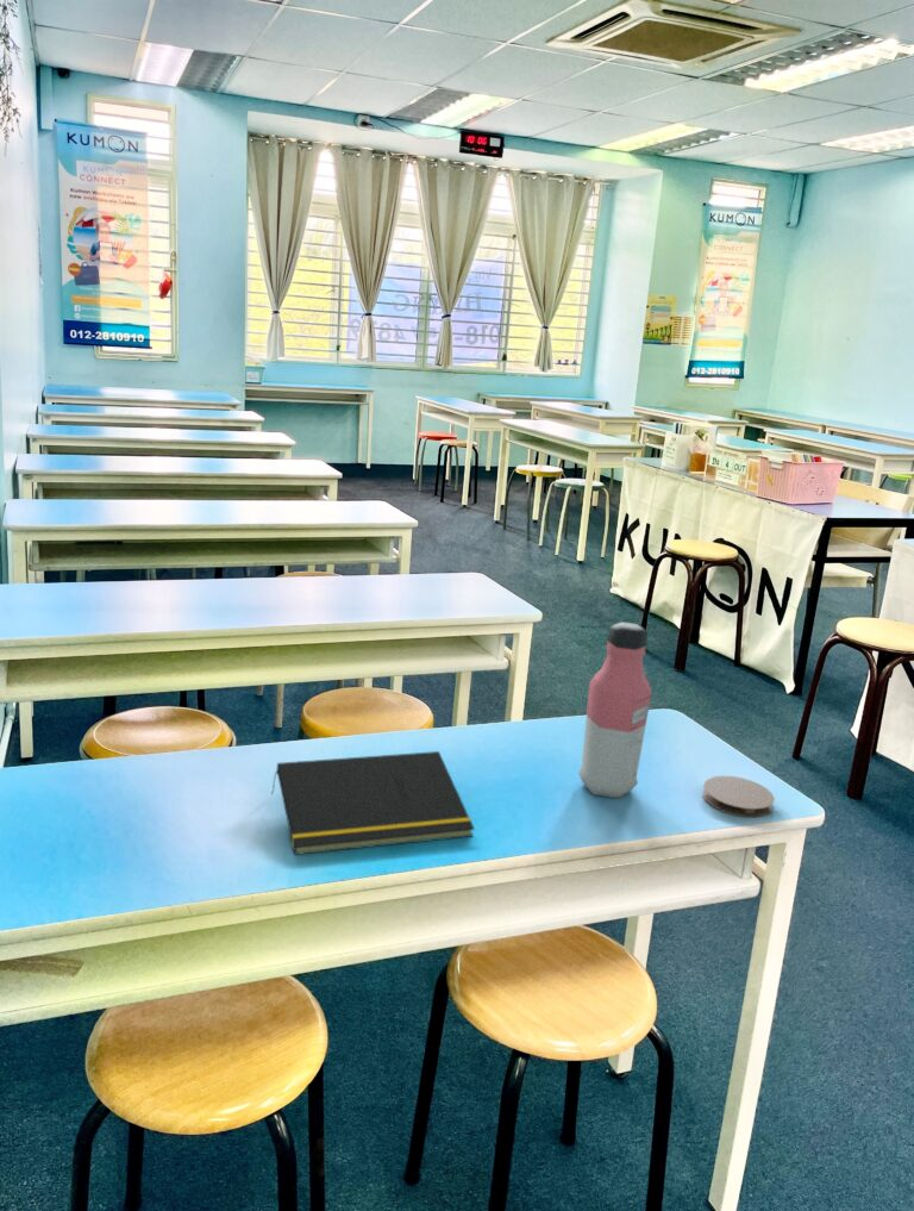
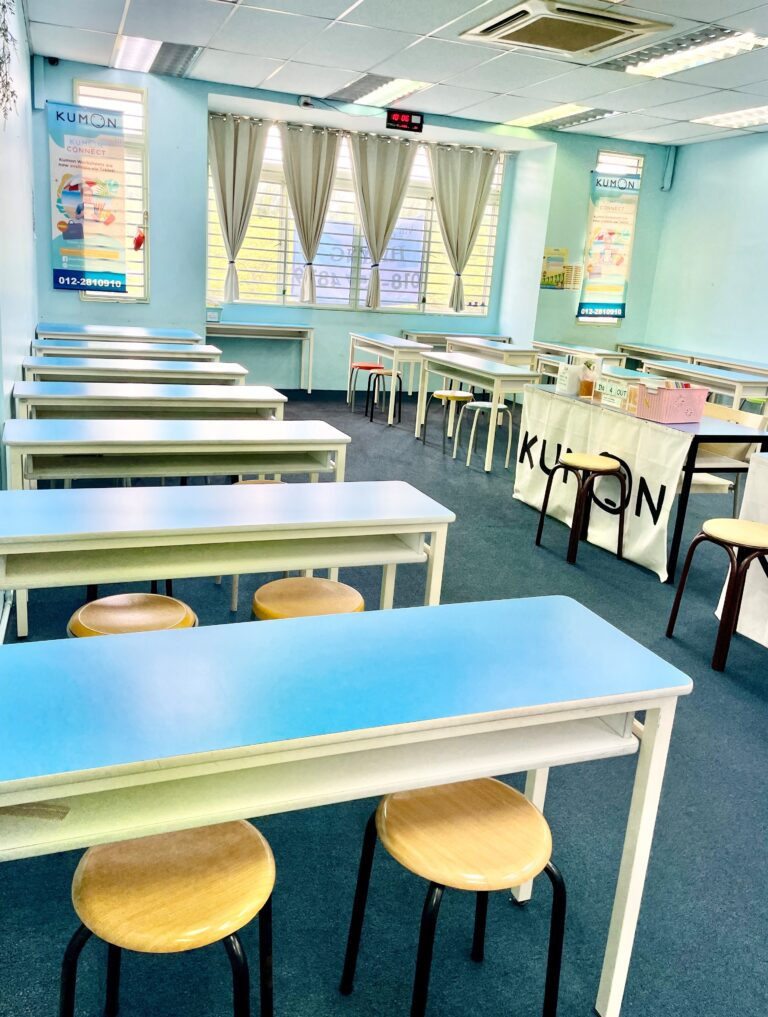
- water bottle [577,622,653,800]
- notepad [270,750,475,856]
- coaster [701,775,776,818]
